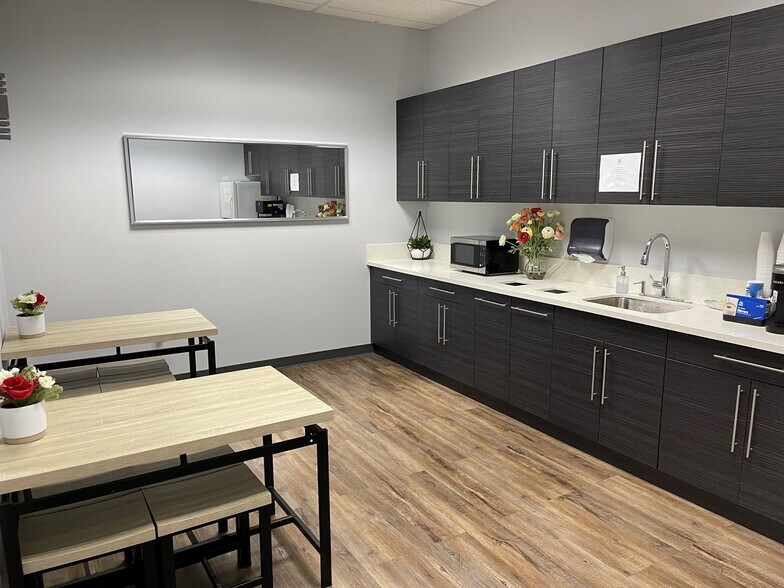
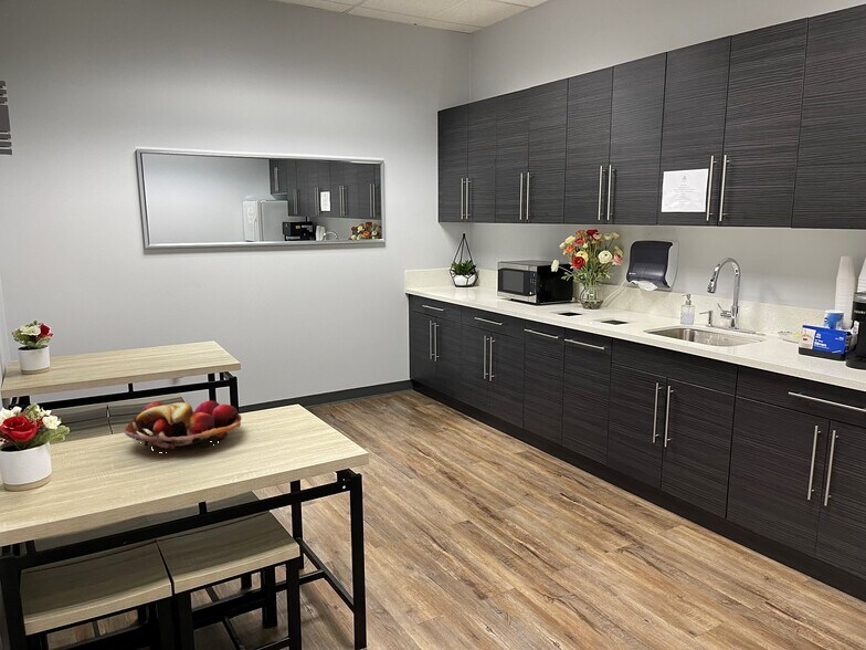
+ fruit basket [123,399,242,453]
